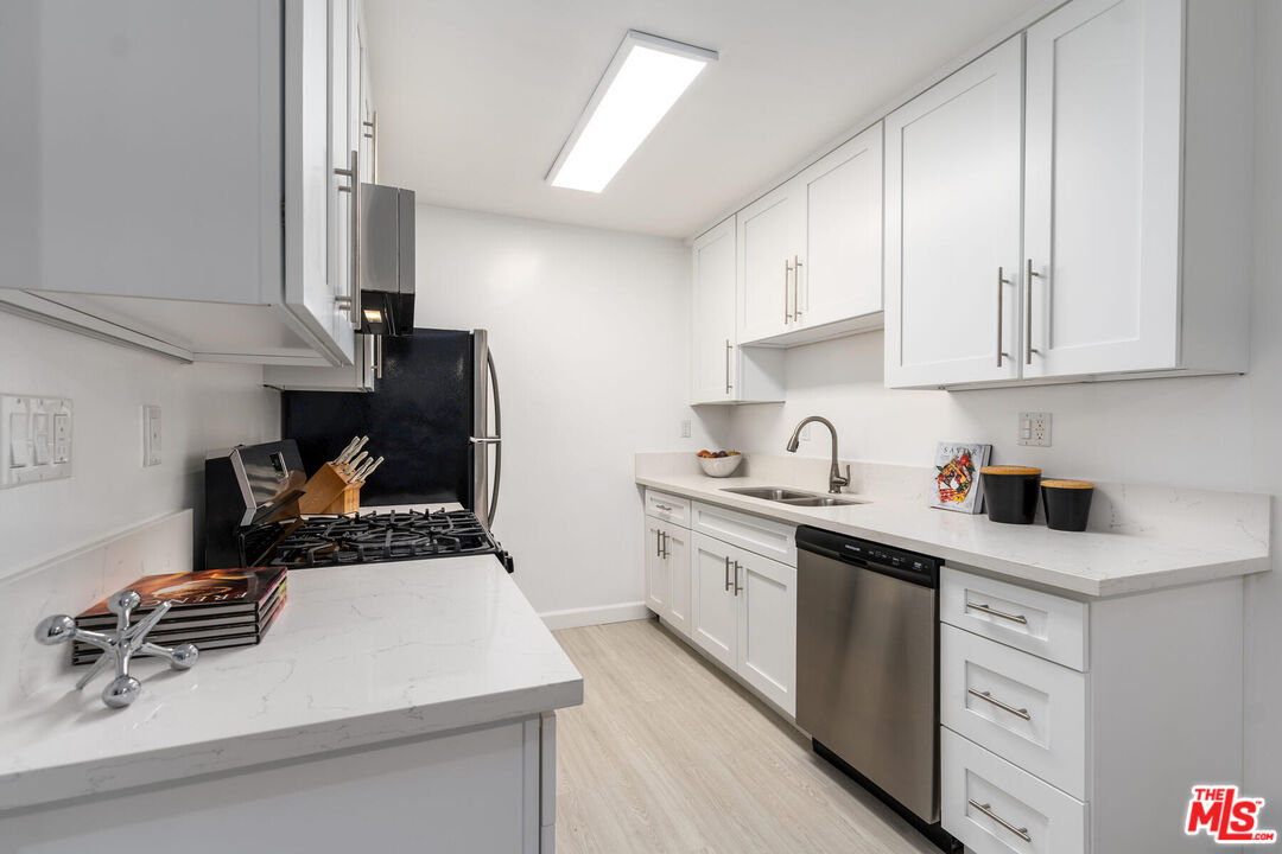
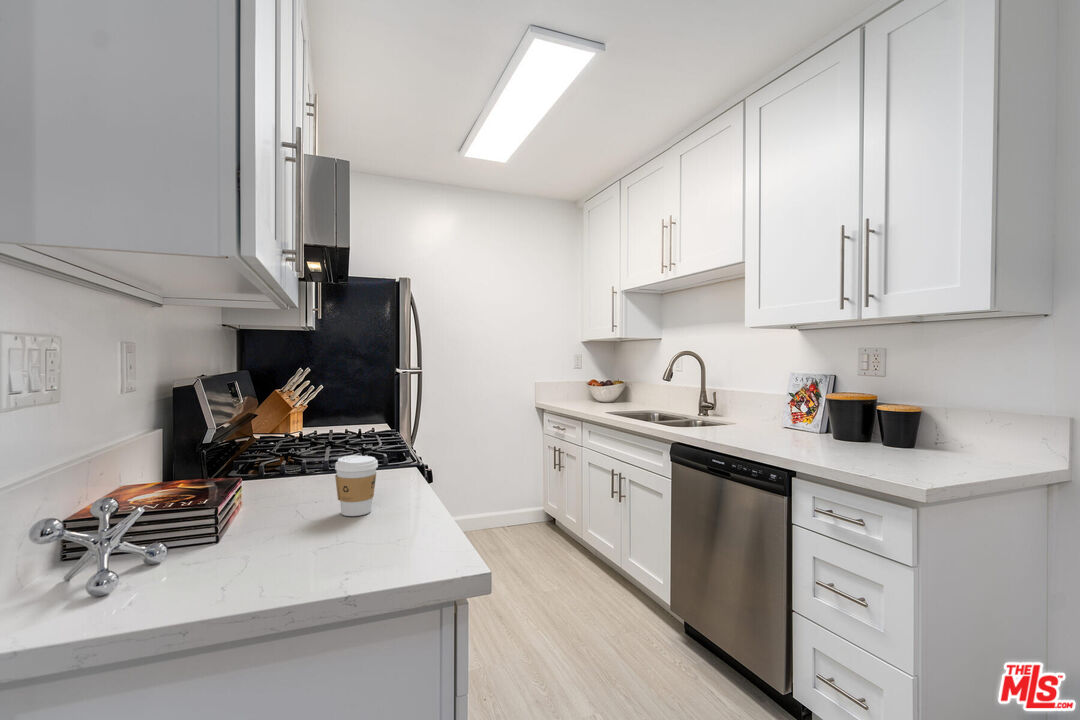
+ coffee cup [334,454,379,517]
